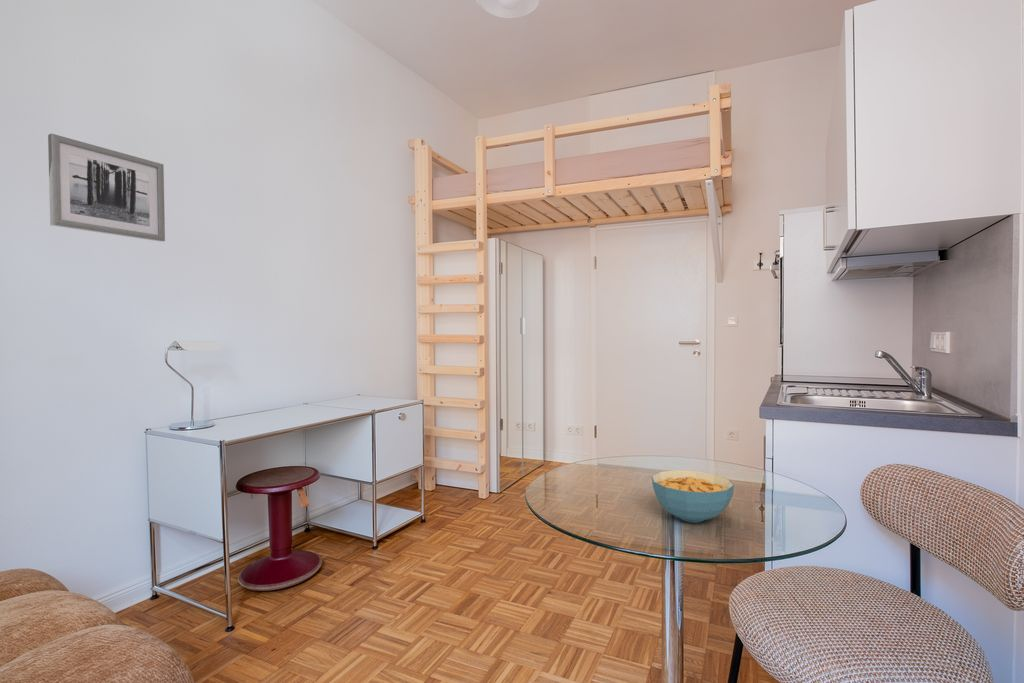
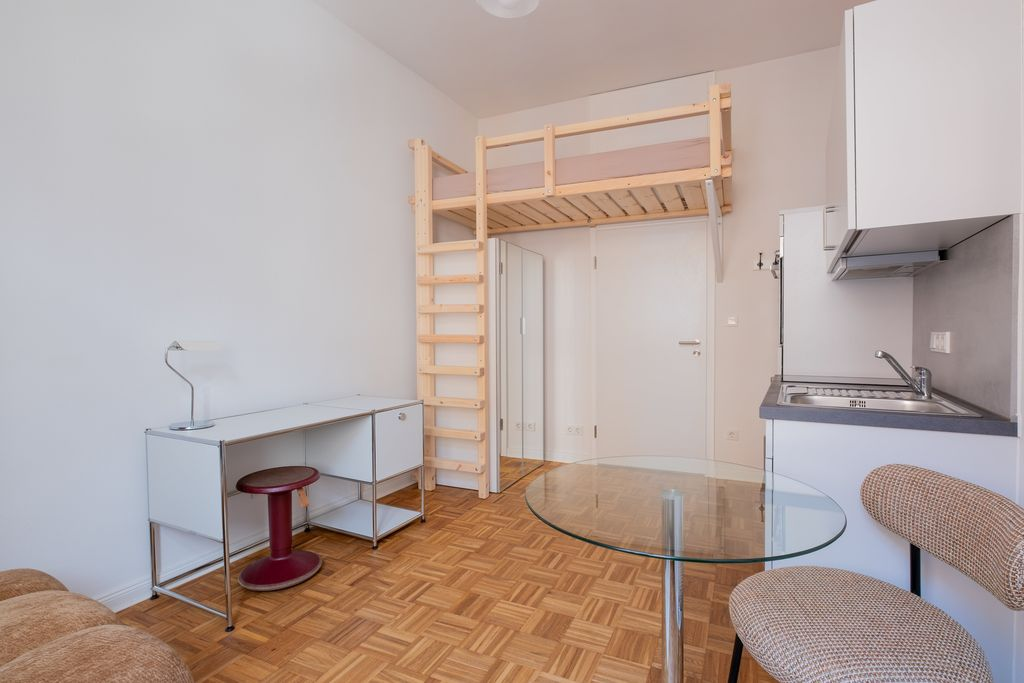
- cereal bowl [650,469,735,524]
- wall art [47,133,166,243]
